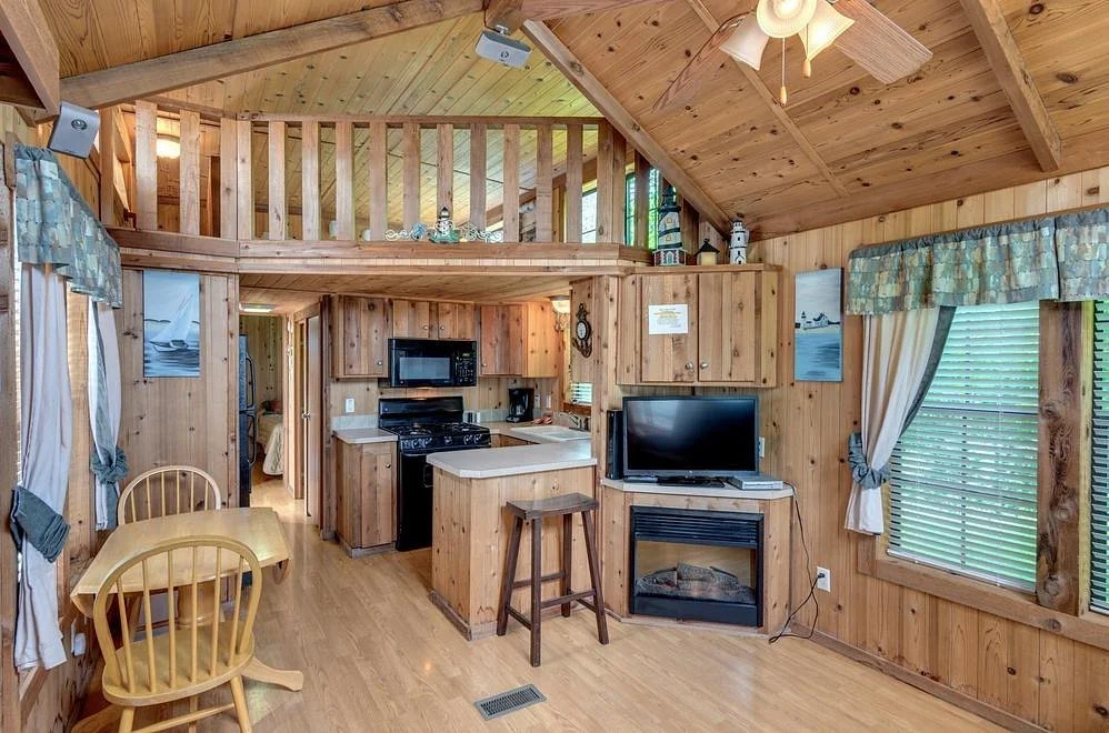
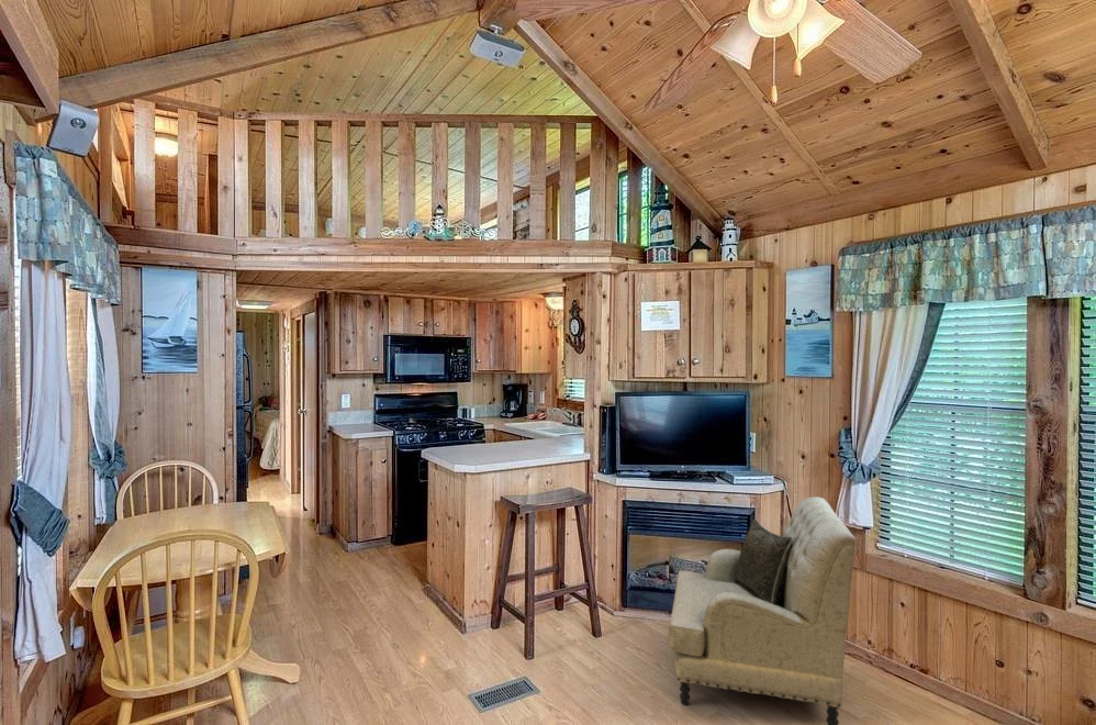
+ armchair [667,495,857,725]
